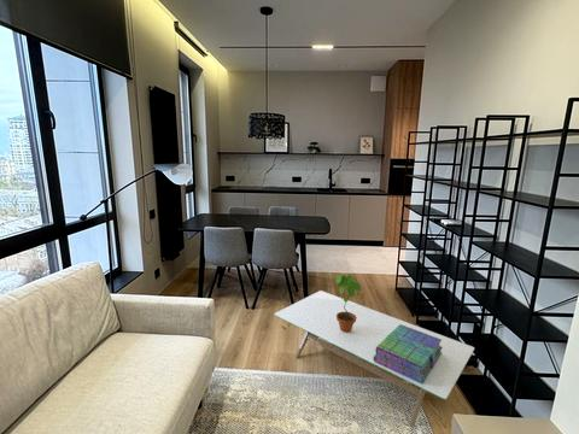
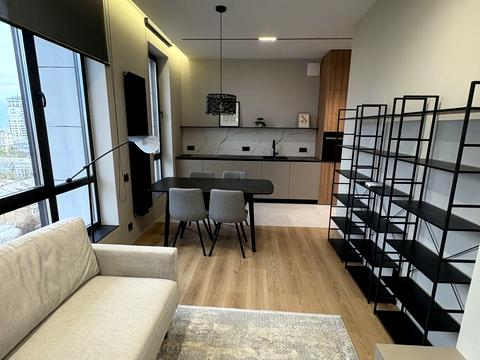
- coffee table [274,289,475,429]
- stack of books [373,324,443,383]
- potted plant [335,274,362,333]
